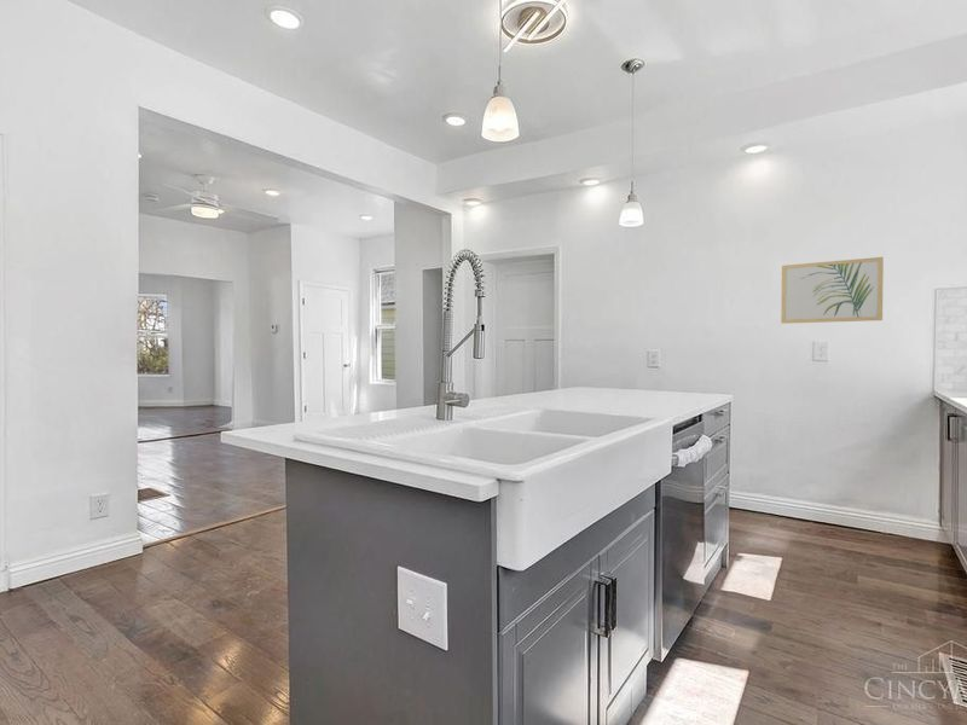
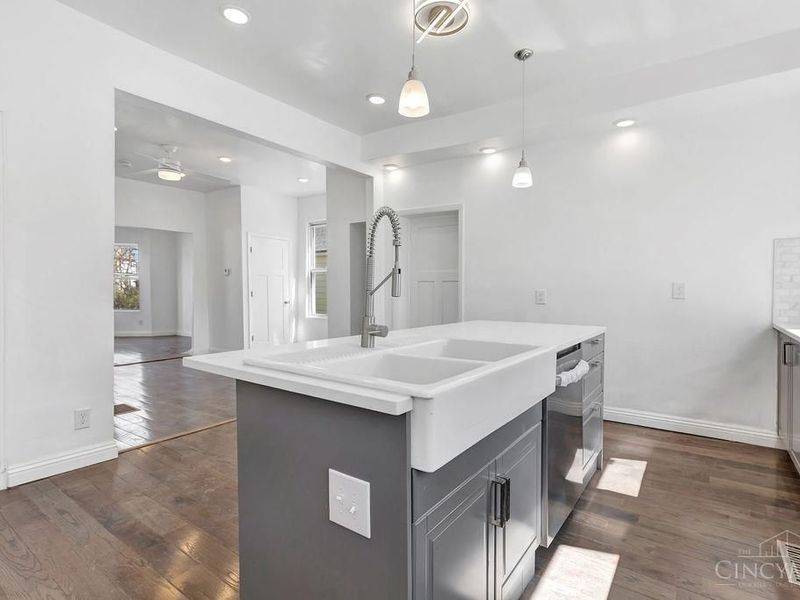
- wall art [780,256,885,325]
